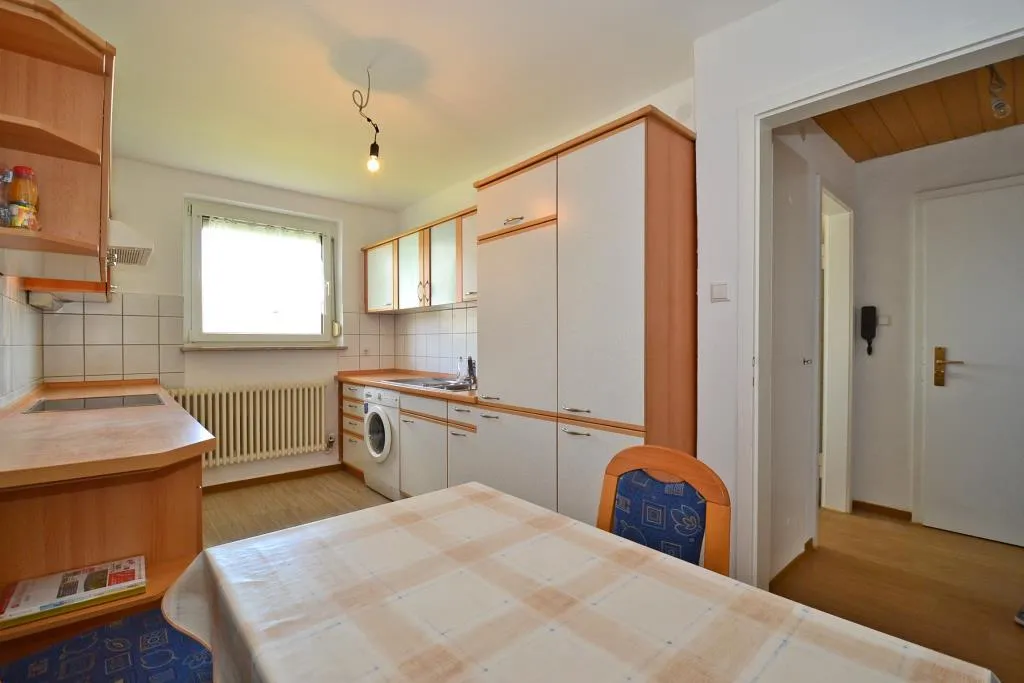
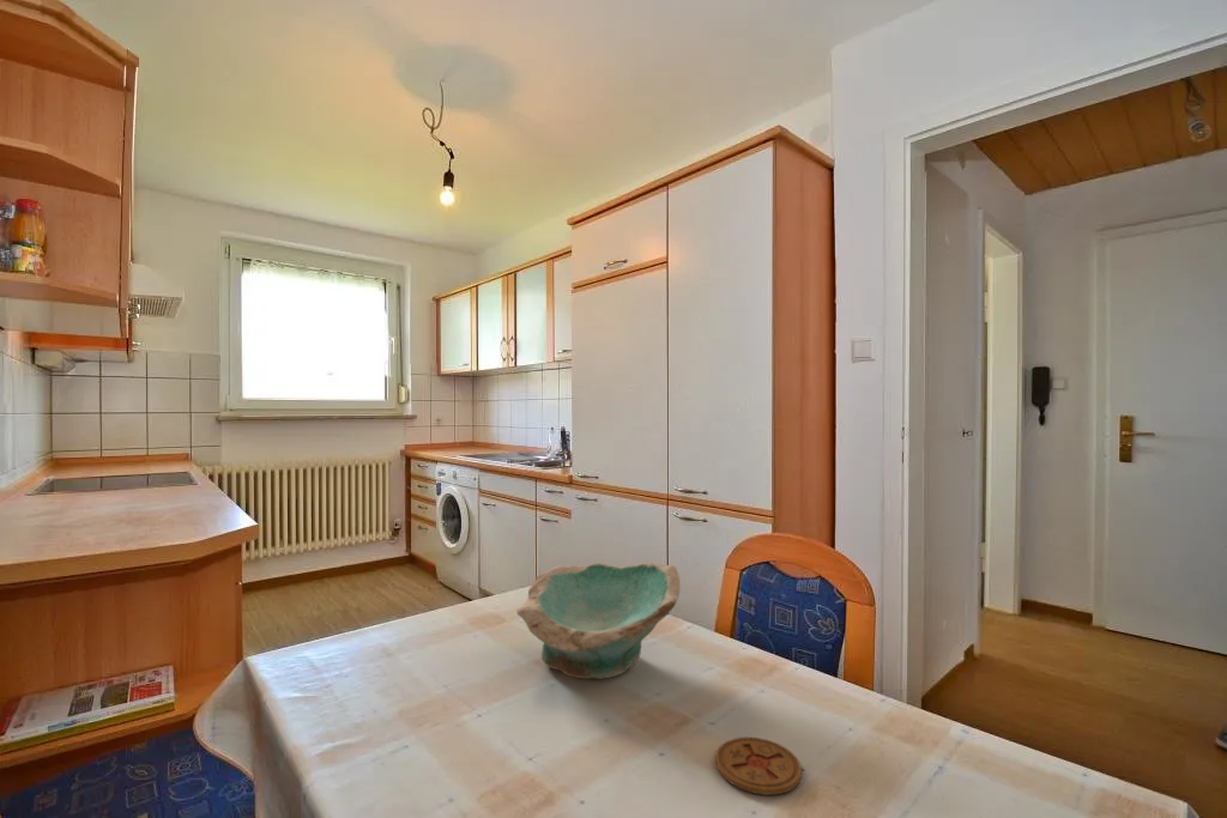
+ bowl [515,562,682,680]
+ coaster [714,737,803,796]
